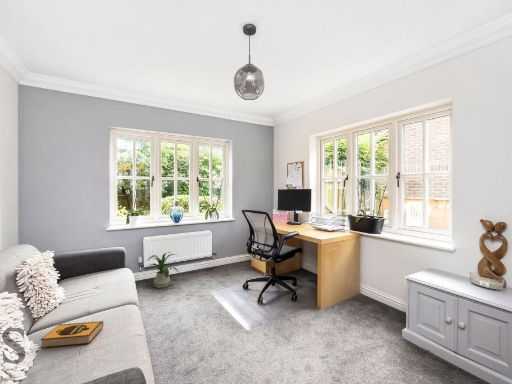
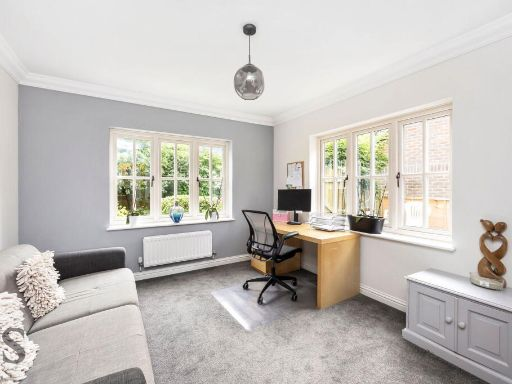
- hardback book [40,320,105,349]
- house plant [145,251,180,289]
